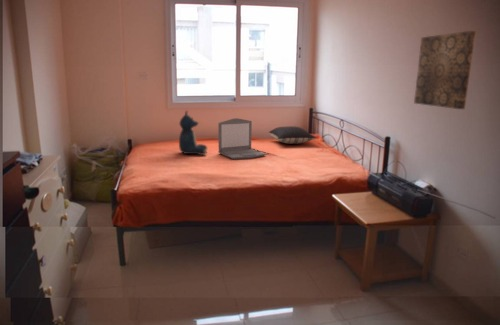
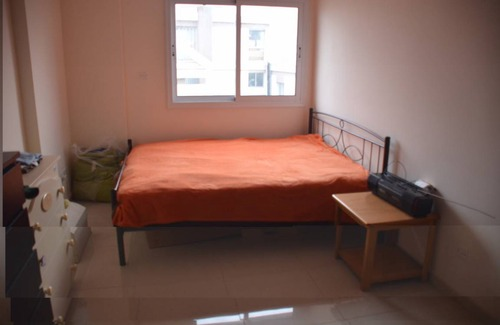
- teddy bear [178,109,208,156]
- pillow [268,125,318,145]
- wall art [413,30,477,110]
- laptop [217,117,266,160]
